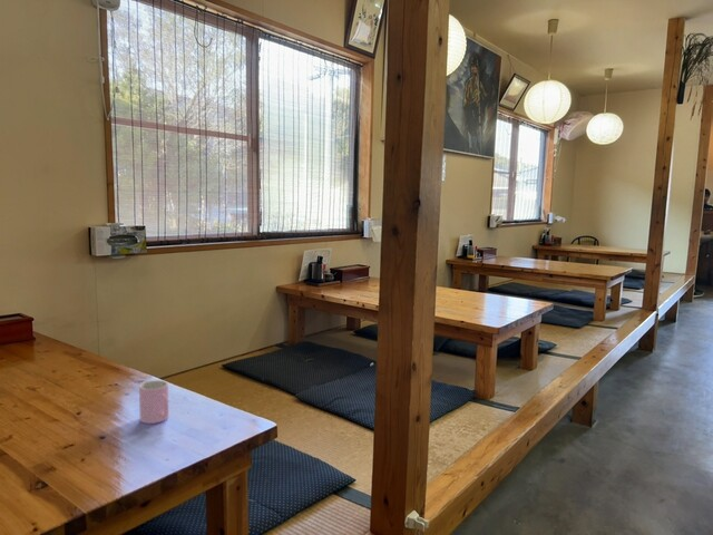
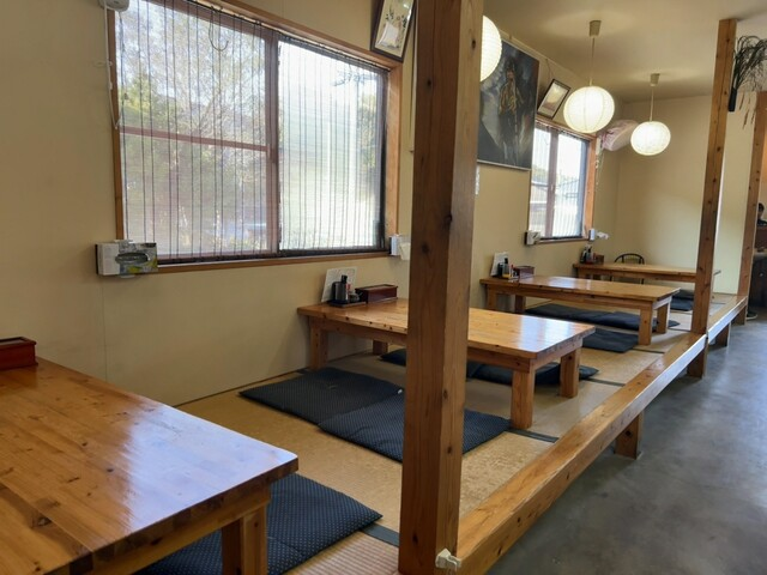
- cup [138,379,170,425]
